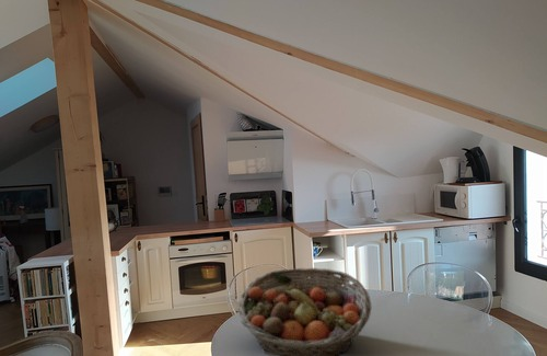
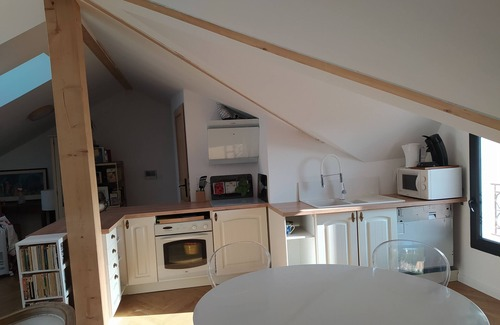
- fruit basket [236,267,372,356]
